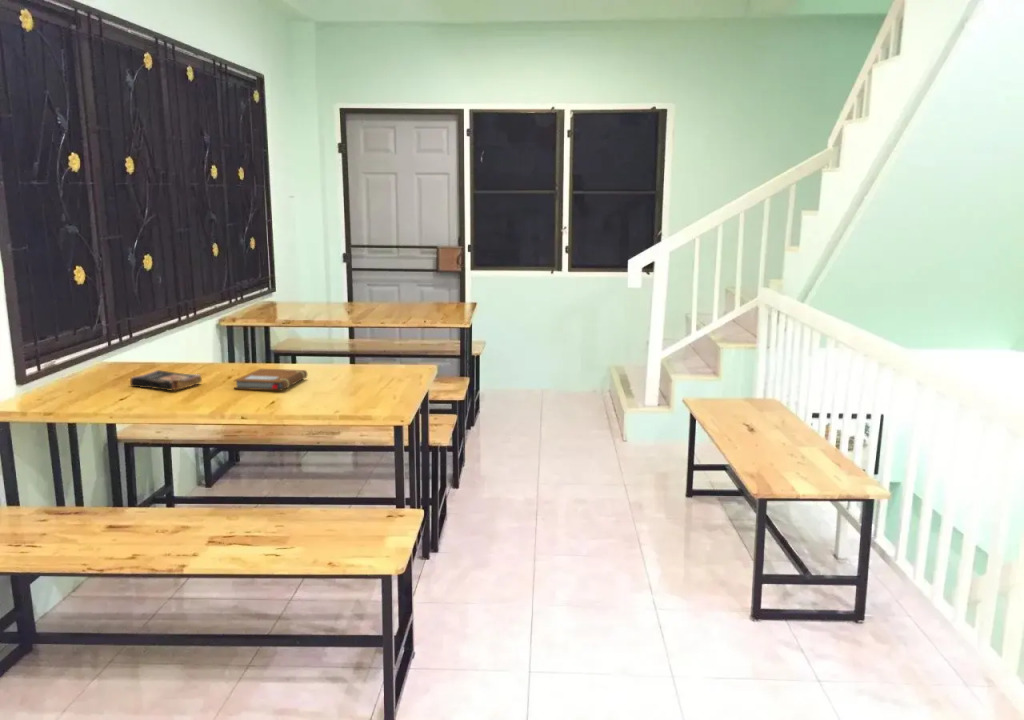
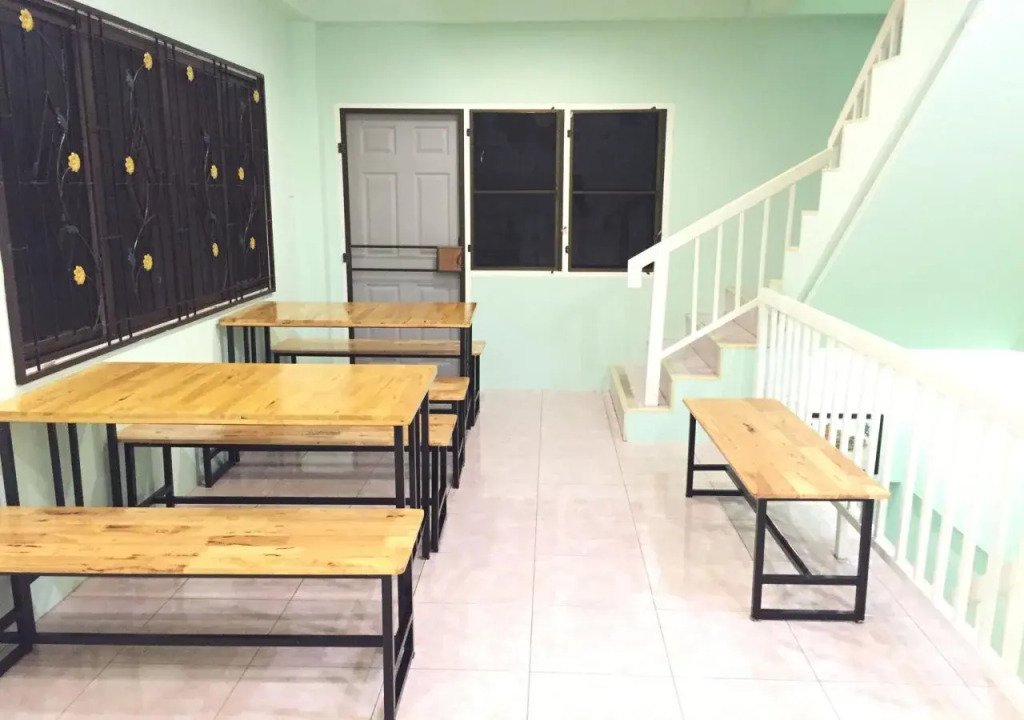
- book [129,369,203,392]
- notebook [232,368,308,392]
